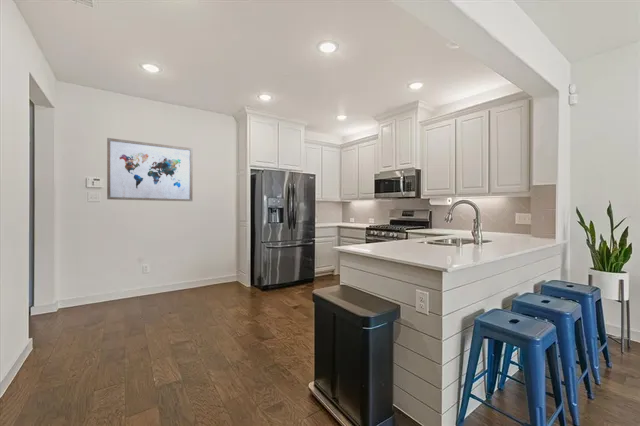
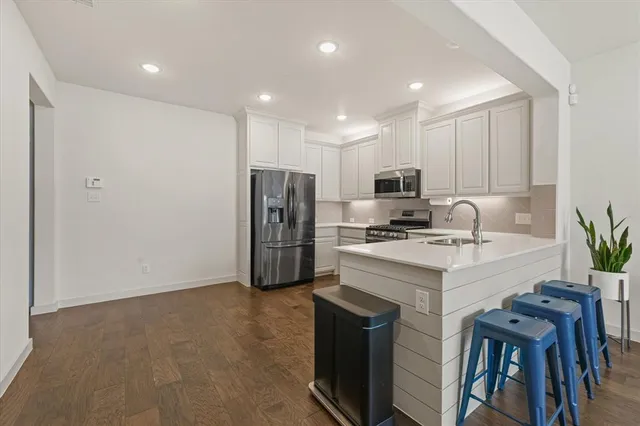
- wall art [106,137,194,202]
